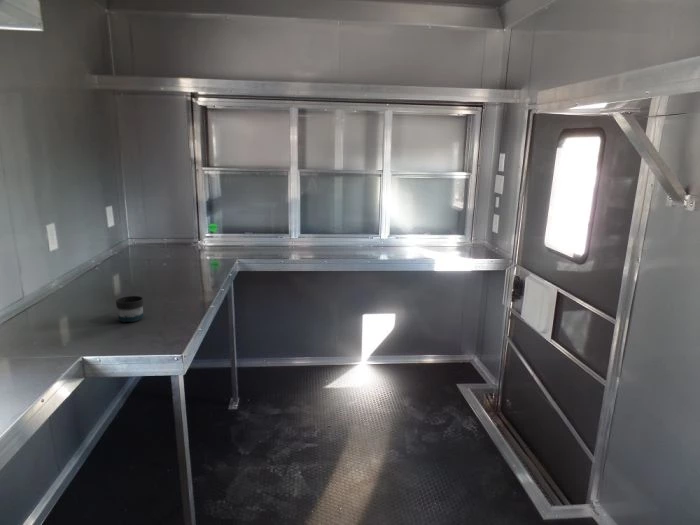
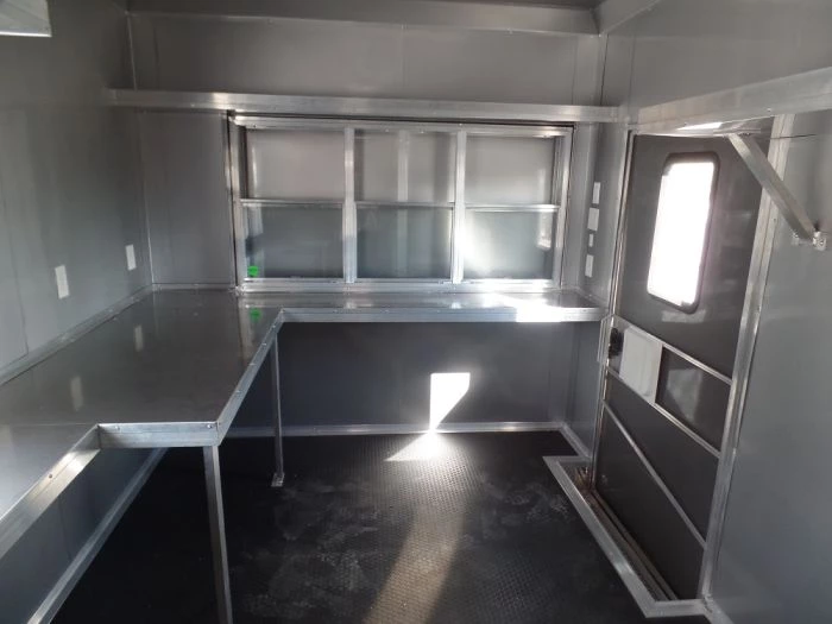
- mug [115,295,144,323]
